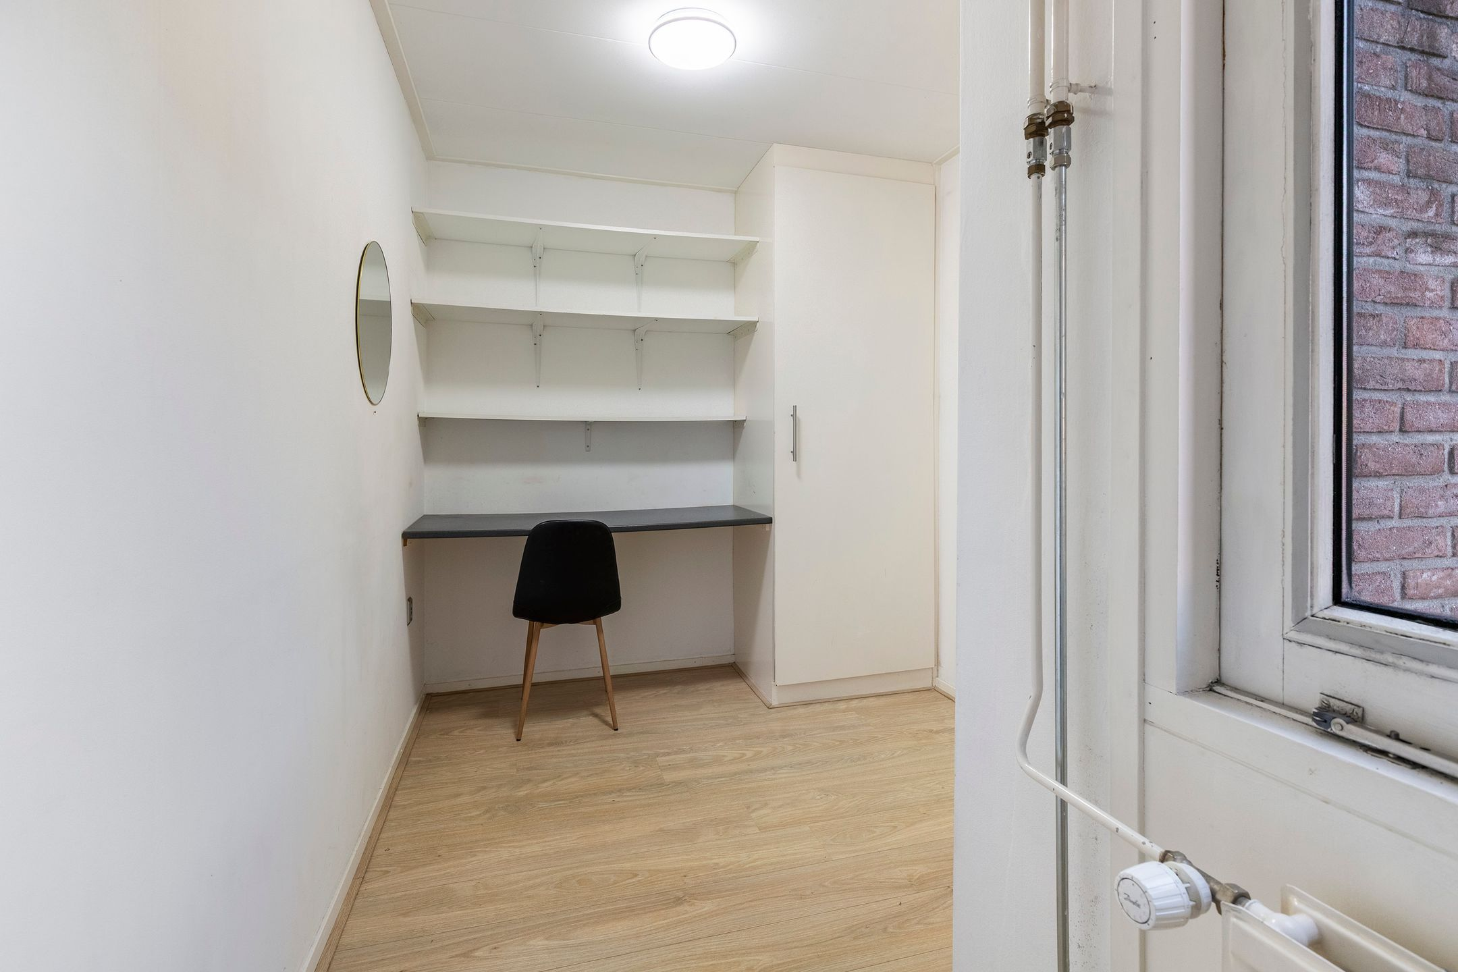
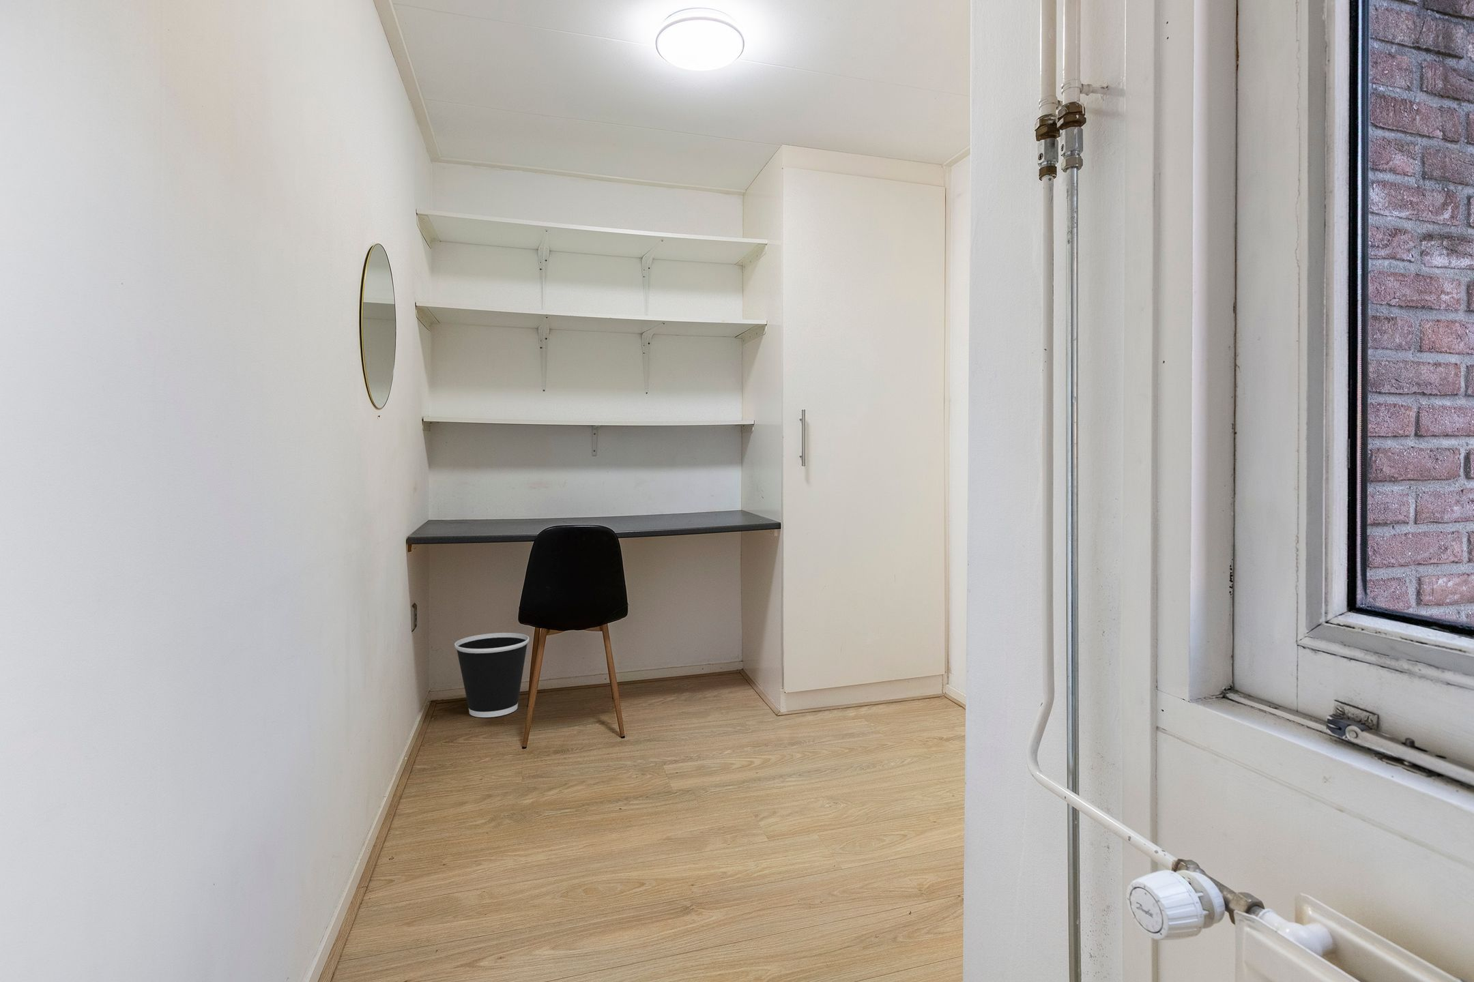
+ wastebasket [454,632,530,718]
